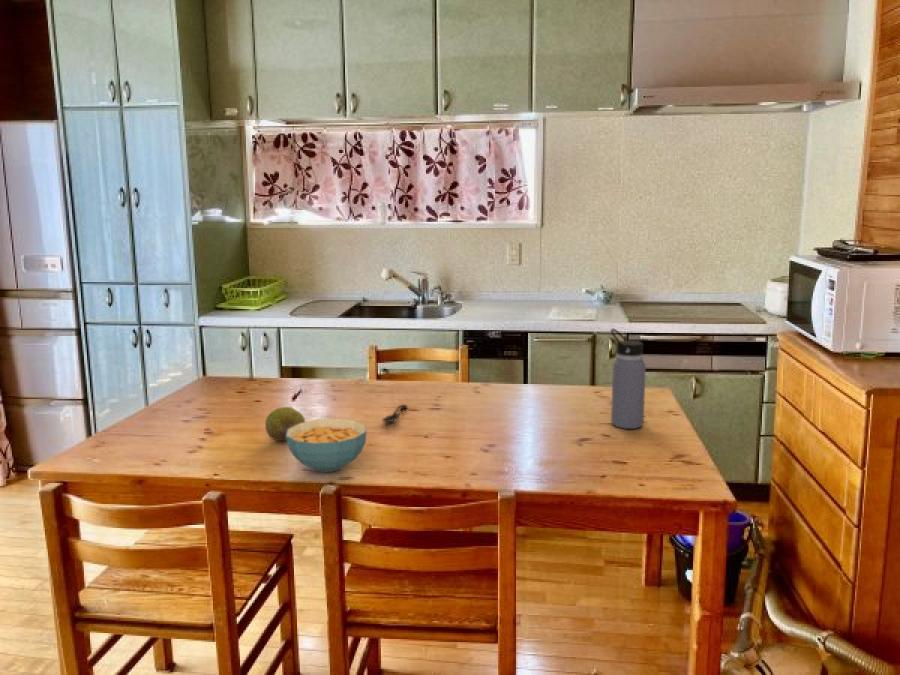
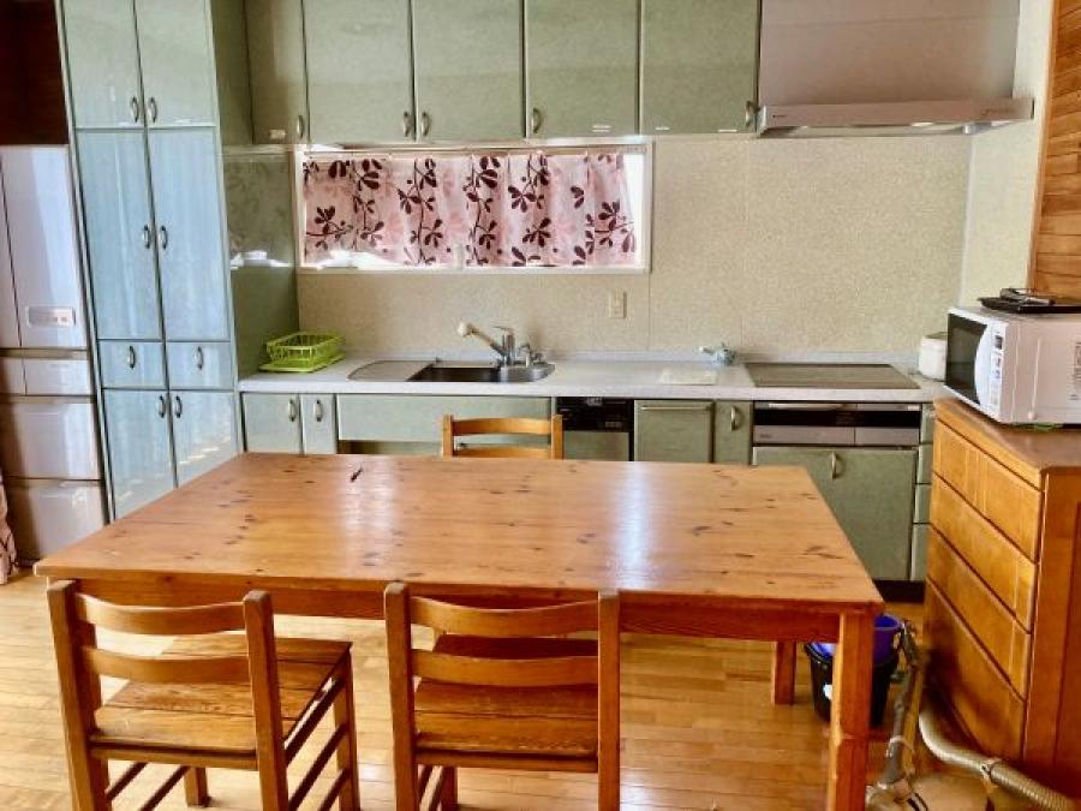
- spoon [381,403,409,423]
- cereal bowl [286,418,368,473]
- water bottle [610,328,647,430]
- fruit [264,406,306,442]
